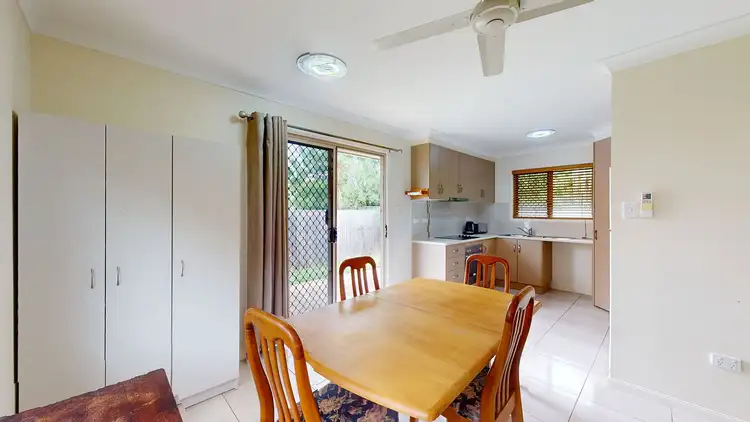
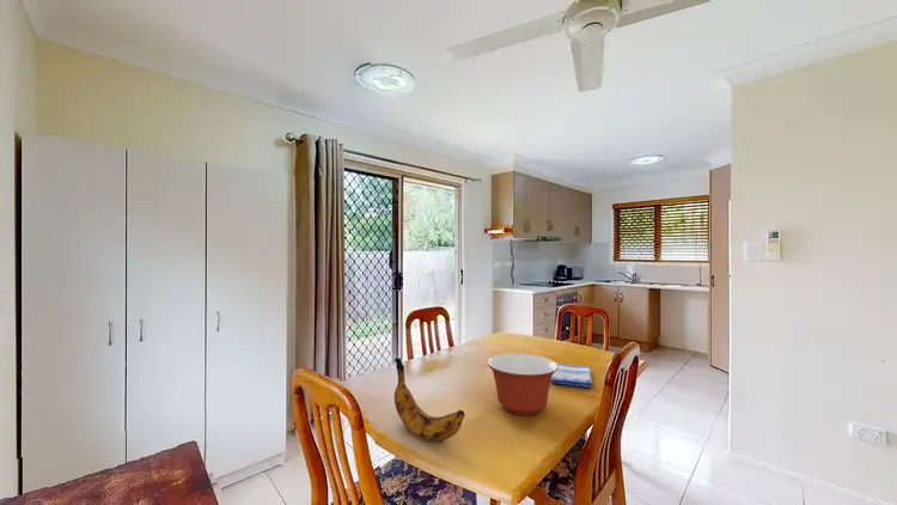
+ mixing bowl [487,353,559,415]
+ banana [393,357,466,443]
+ dish towel [550,361,593,389]
